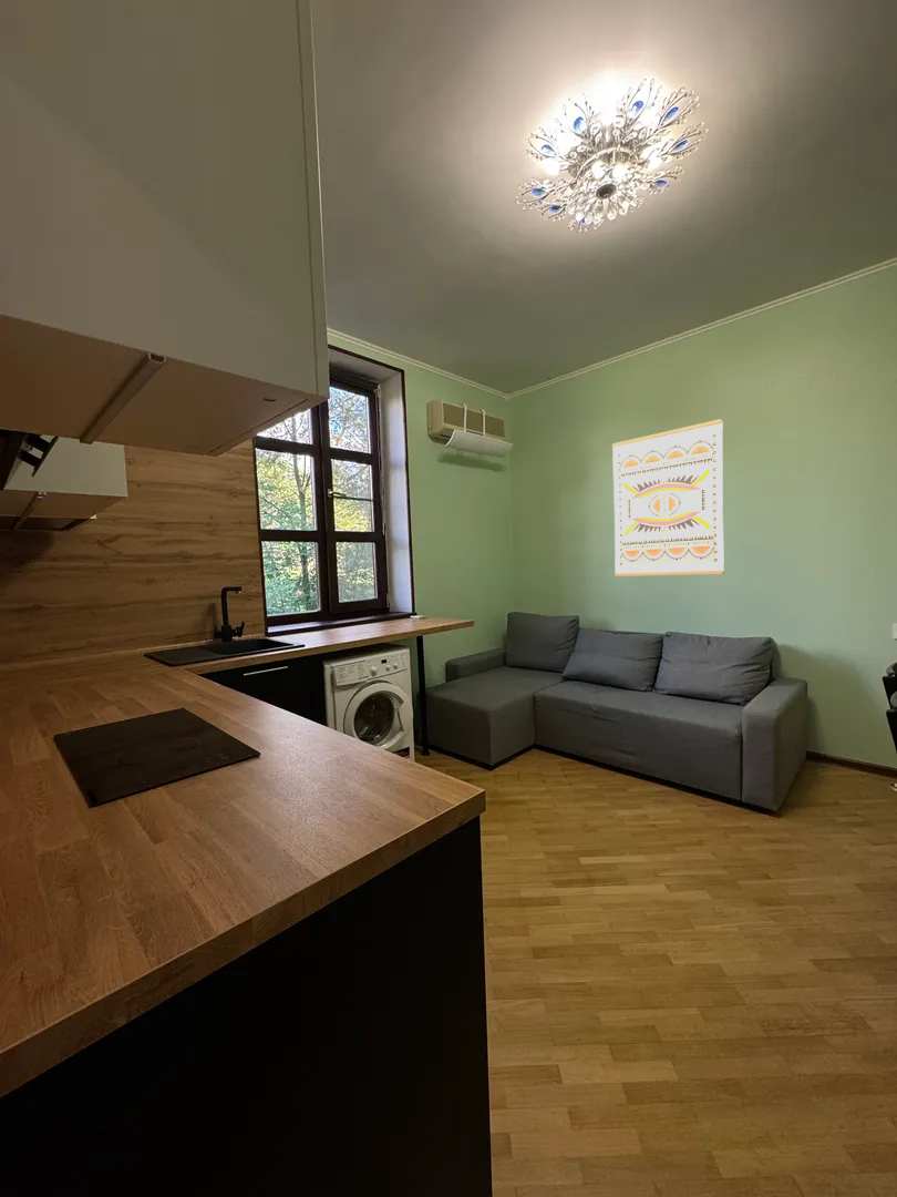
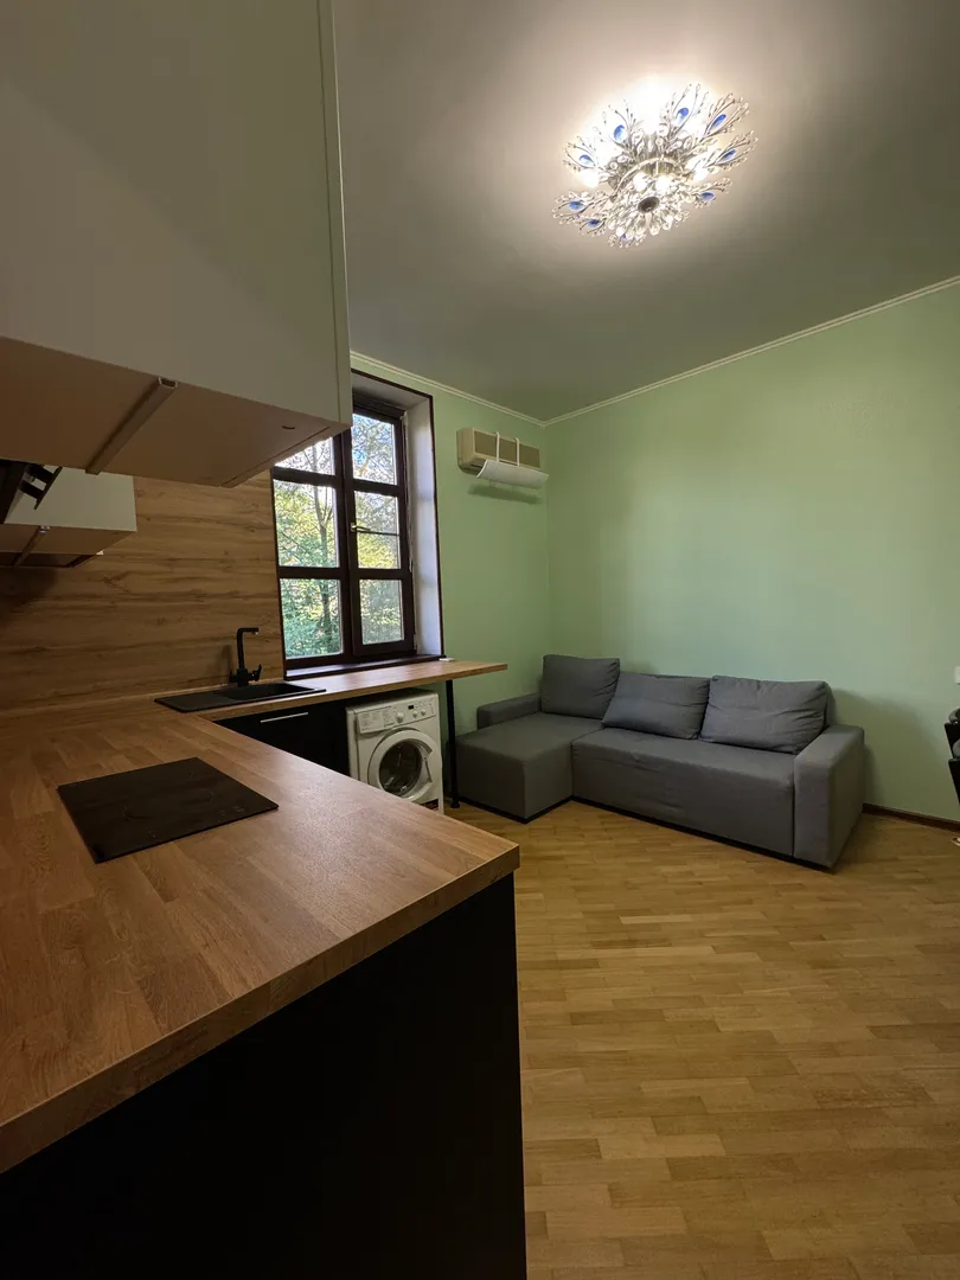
- wall art [611,418,725,577]
